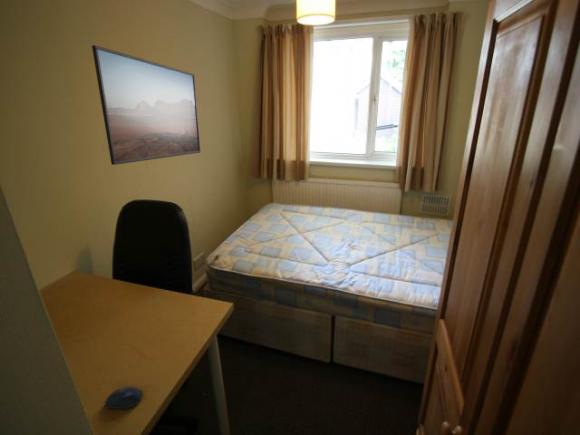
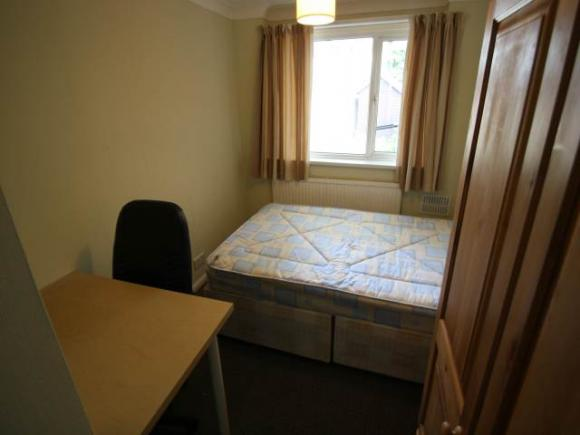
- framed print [91,44,201,166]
- computer mouse [103,386,143,410]
